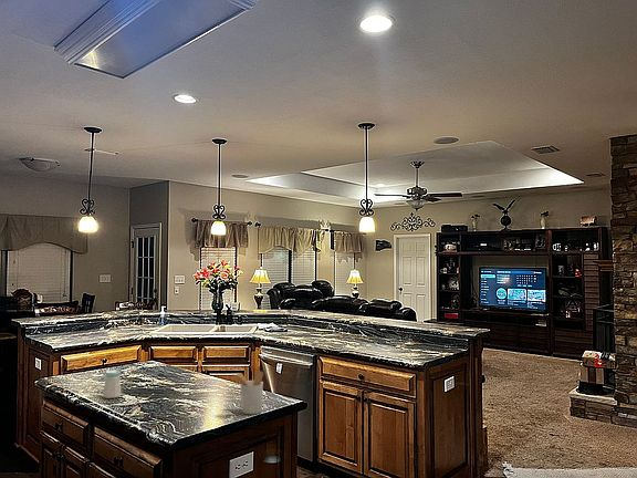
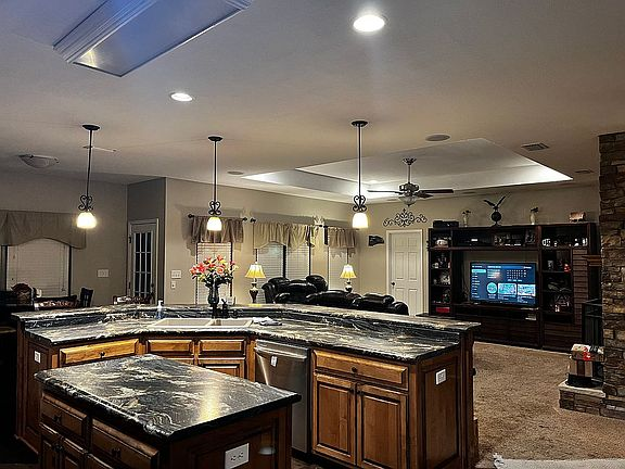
- utensil holder [232,370,264,415]
- salt shaker [102,370,122,399]
